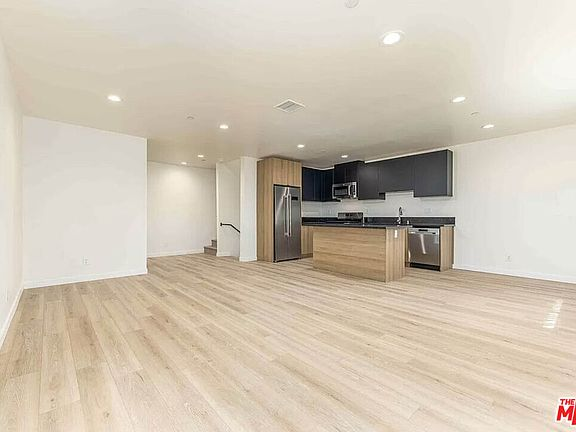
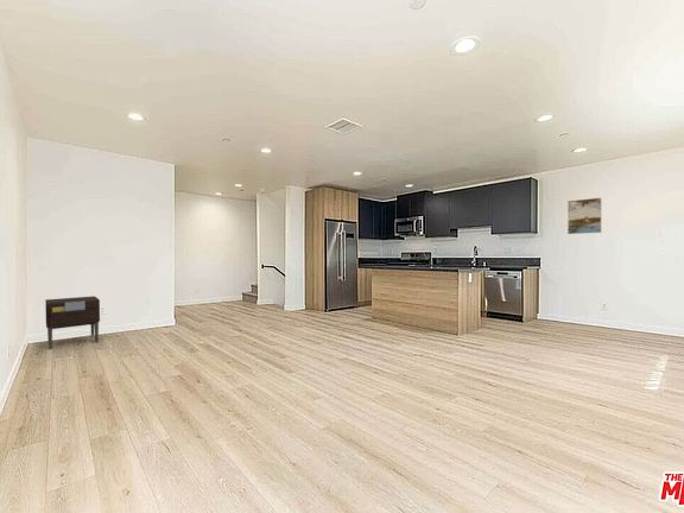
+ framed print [566,197,603,235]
+ nightstand [44,294,101,350]
